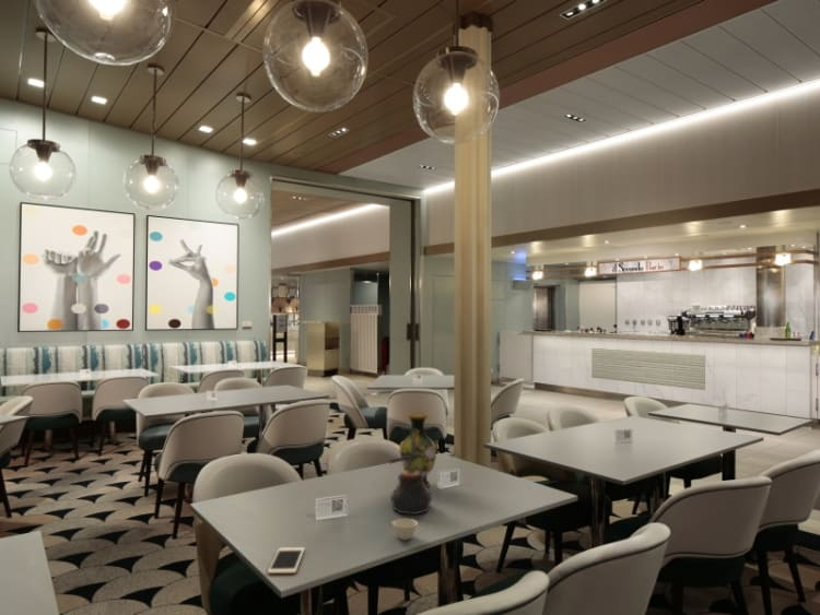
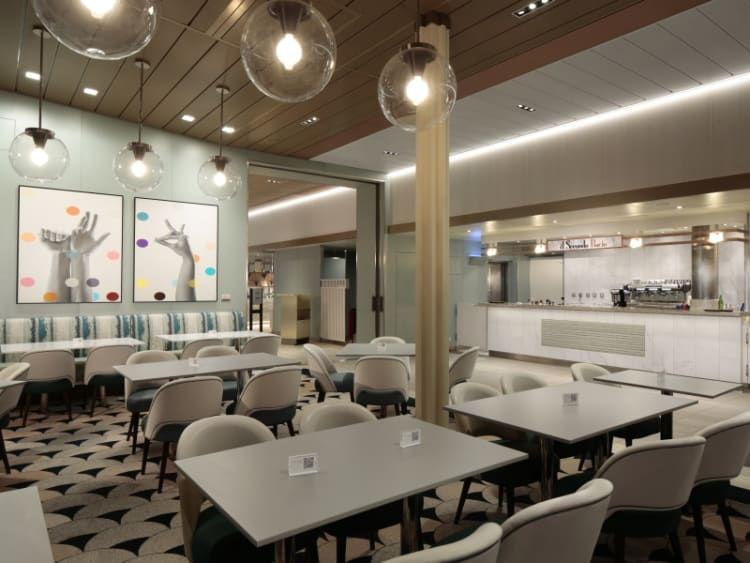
- teapot [388,453,433,516]
- teacup [389,517,419,542]
- cell phone [267,546,306,575]
- vase [398,412,437,488]
